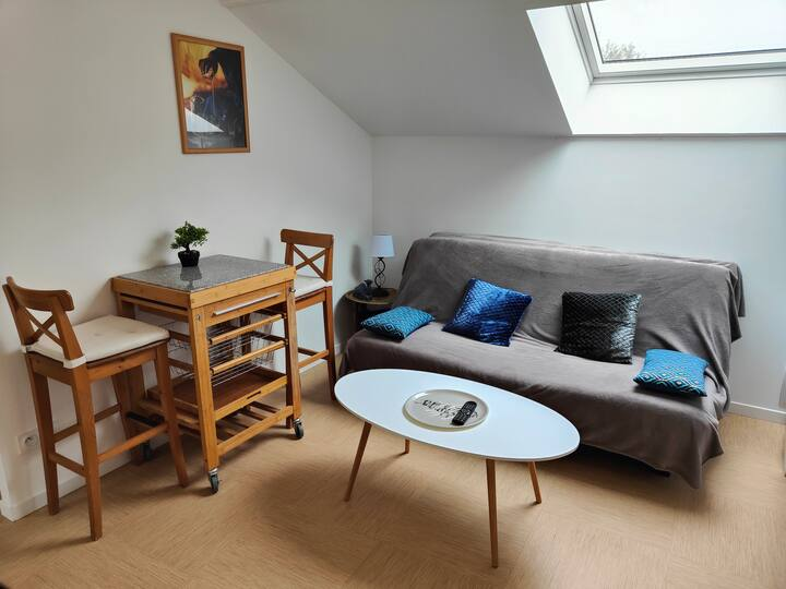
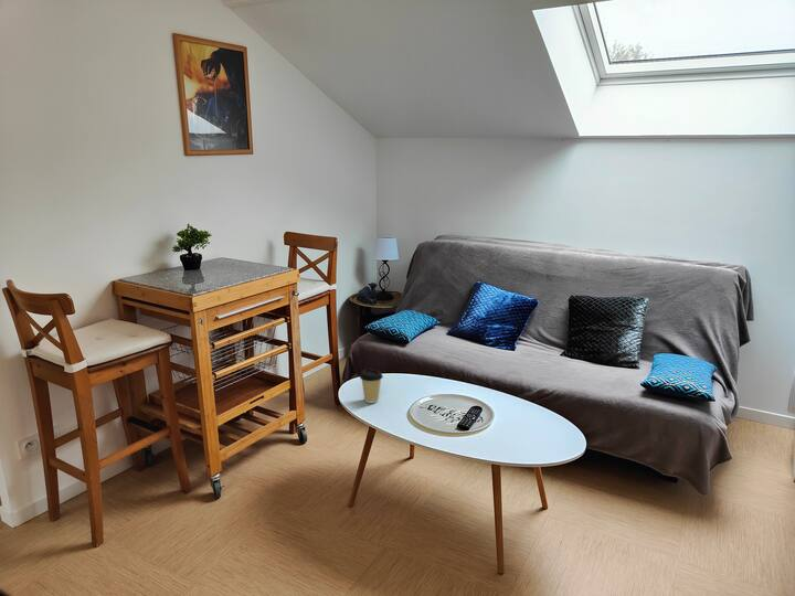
+ coffee cup [359,368,384,404]
